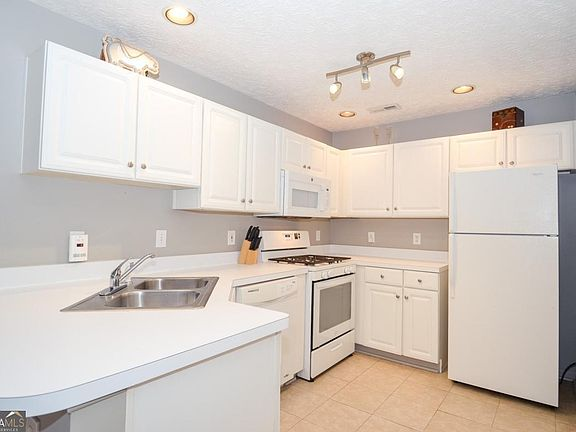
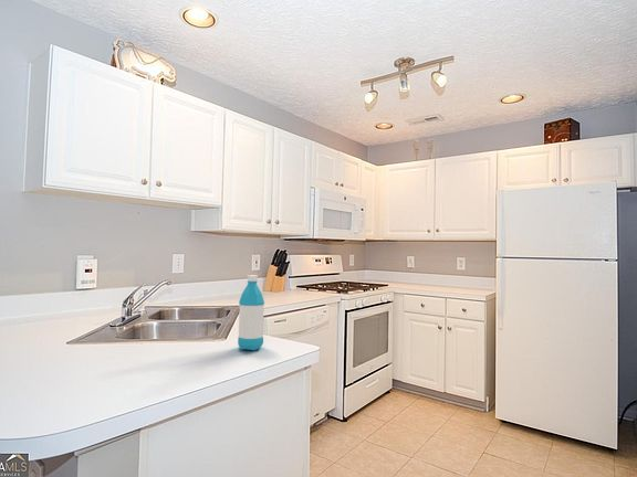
+ water bottle [237,274,265,351]
